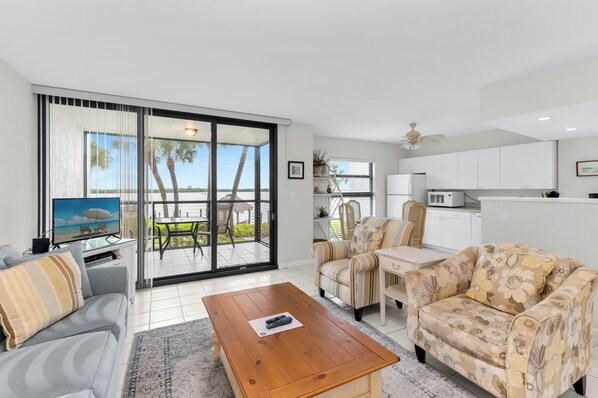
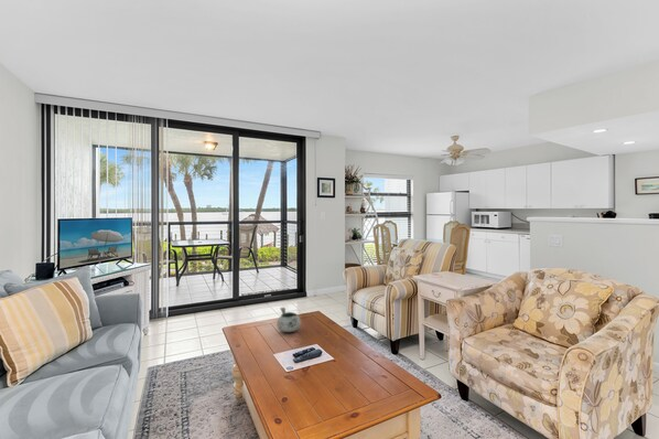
+ decorative bowl [276,307,302,333]
